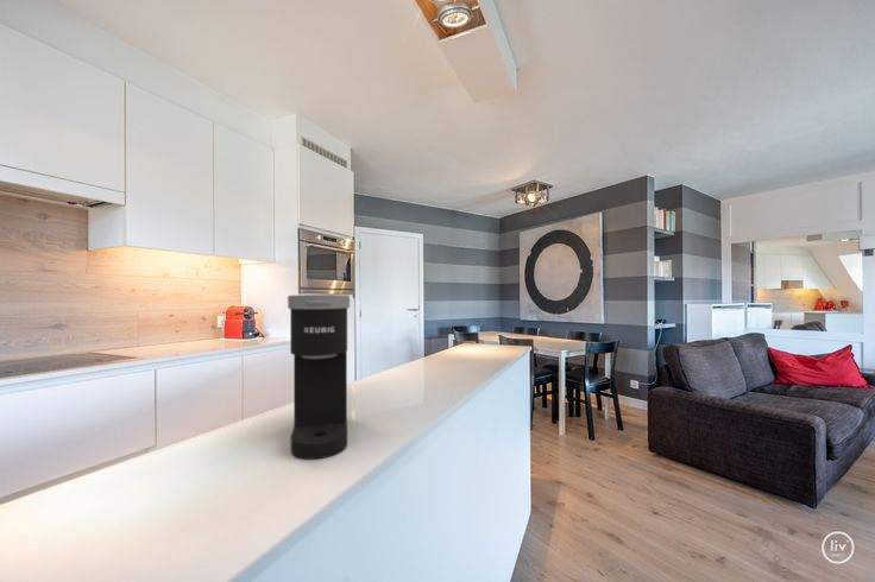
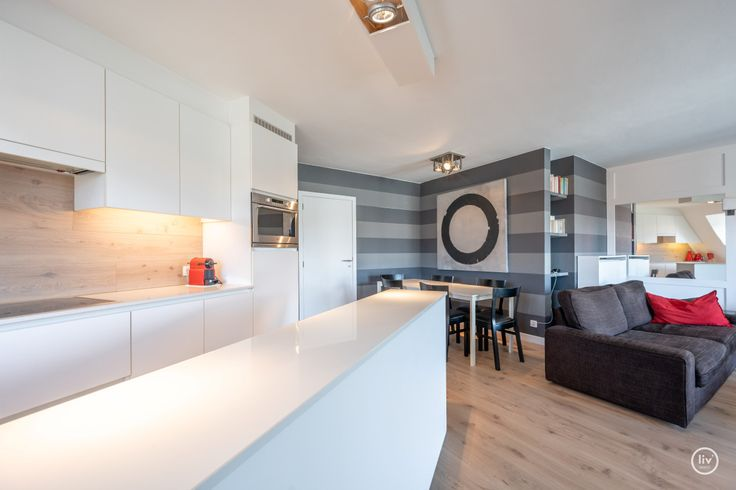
- coffee maker [287,293,351,461]
